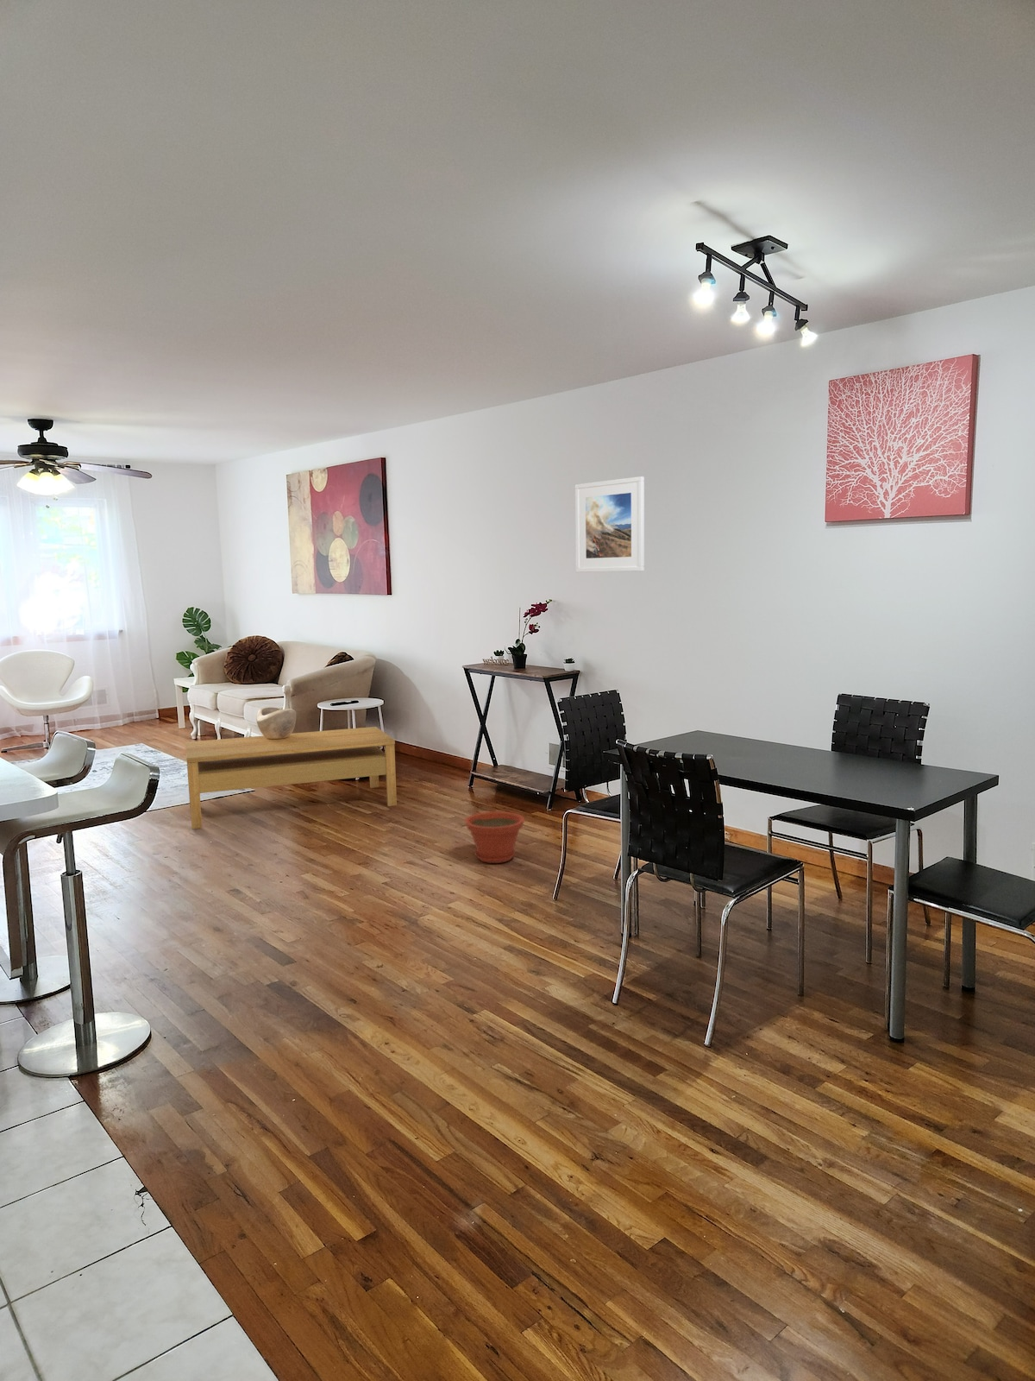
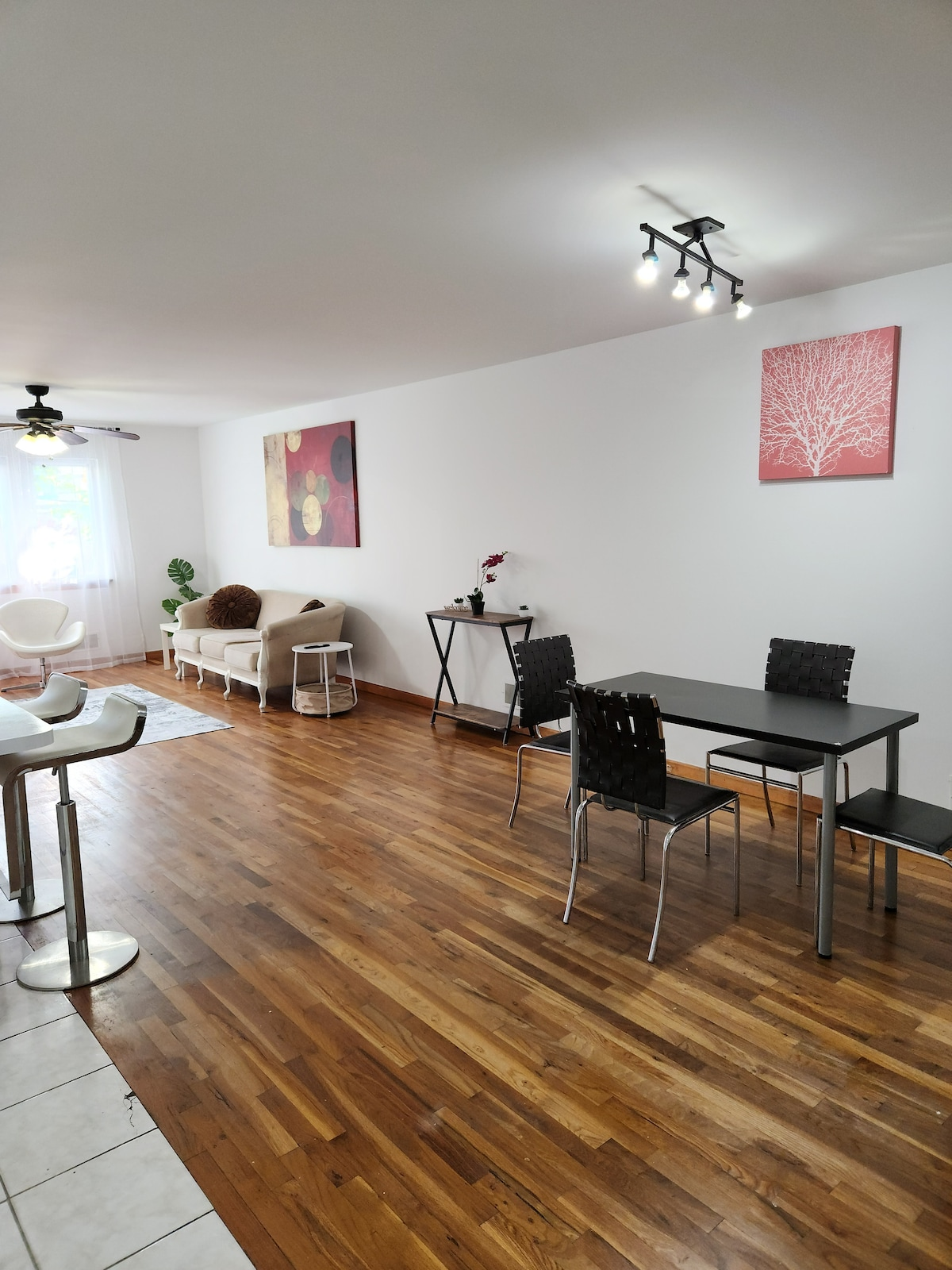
- plant pot [464,810,525,864]
- coffee table [185,726,398,830]
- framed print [574,475,645,573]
- decorative bowl [255,706,297,738]
